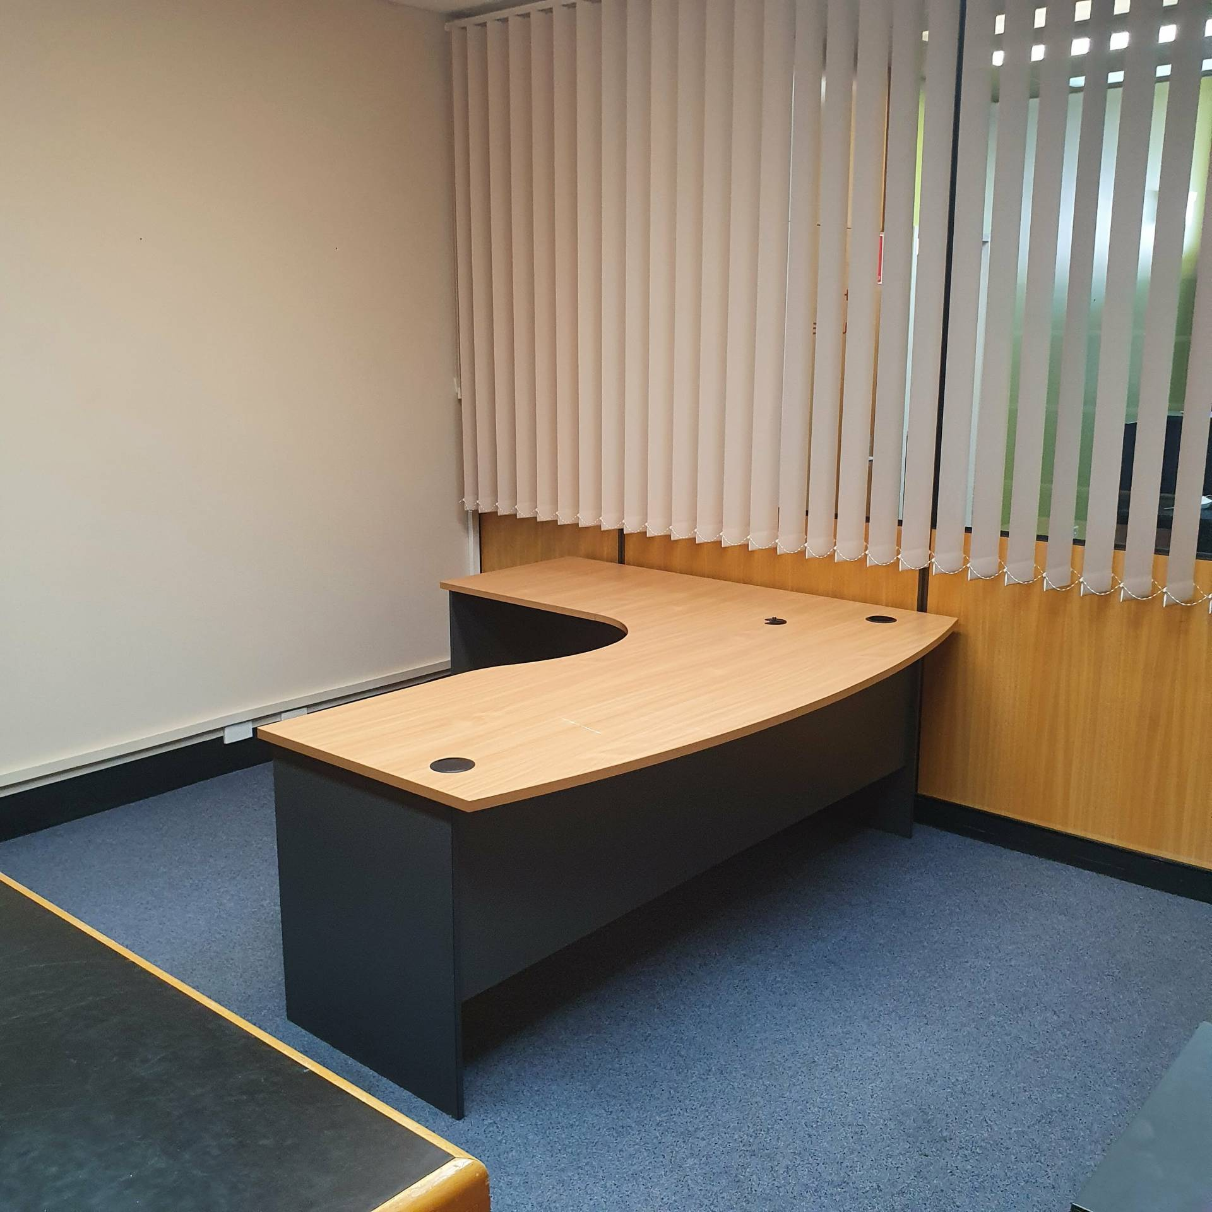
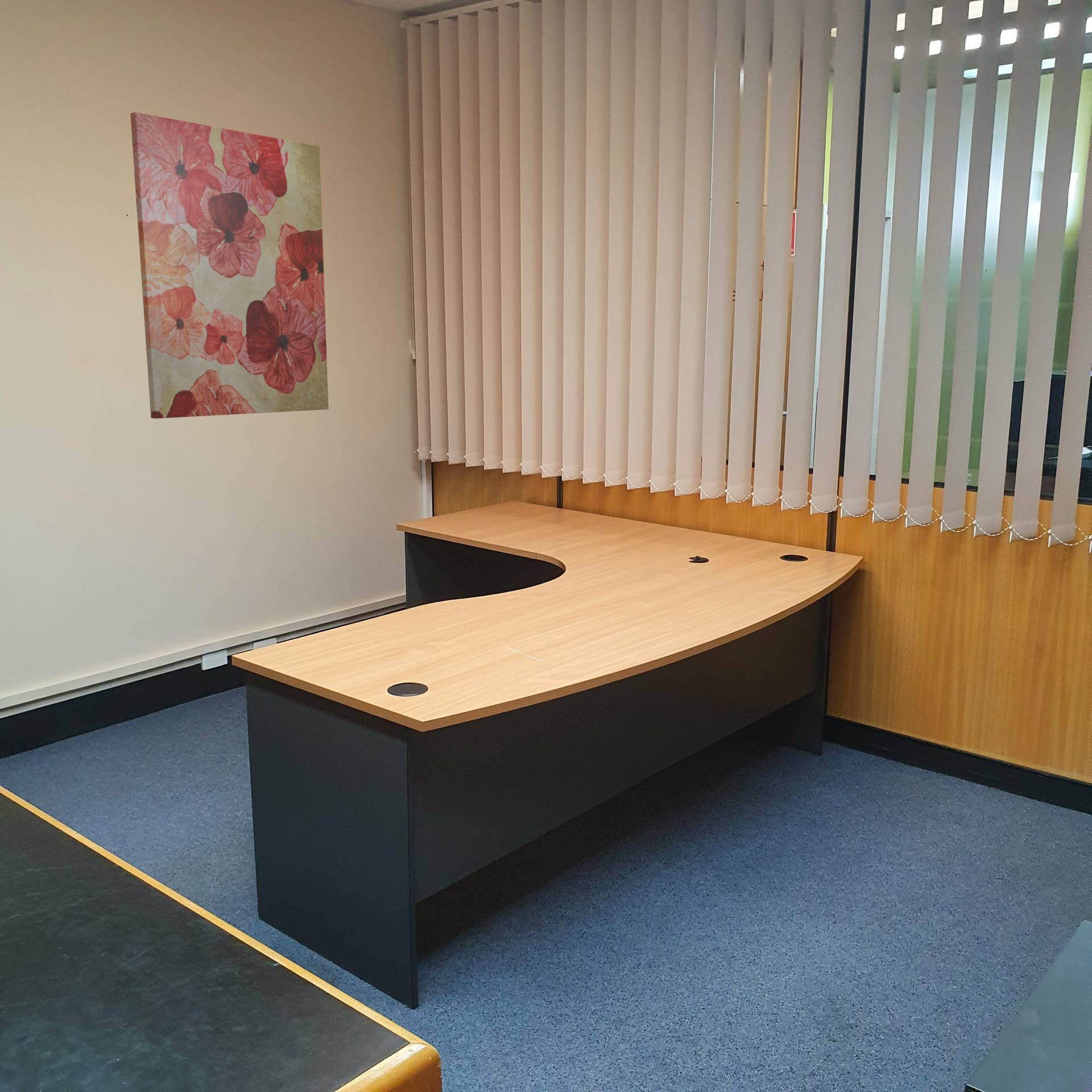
+ wall art [130,111,329,419]
